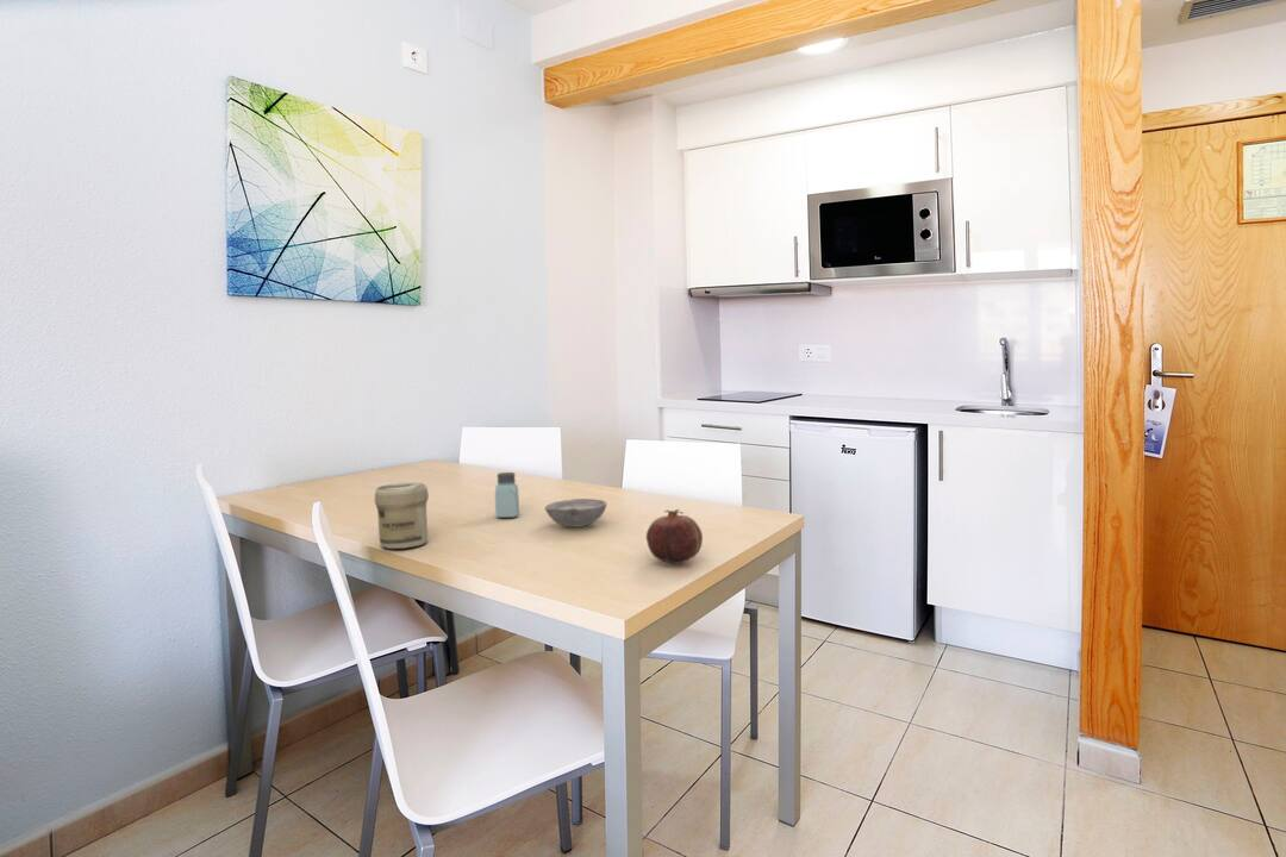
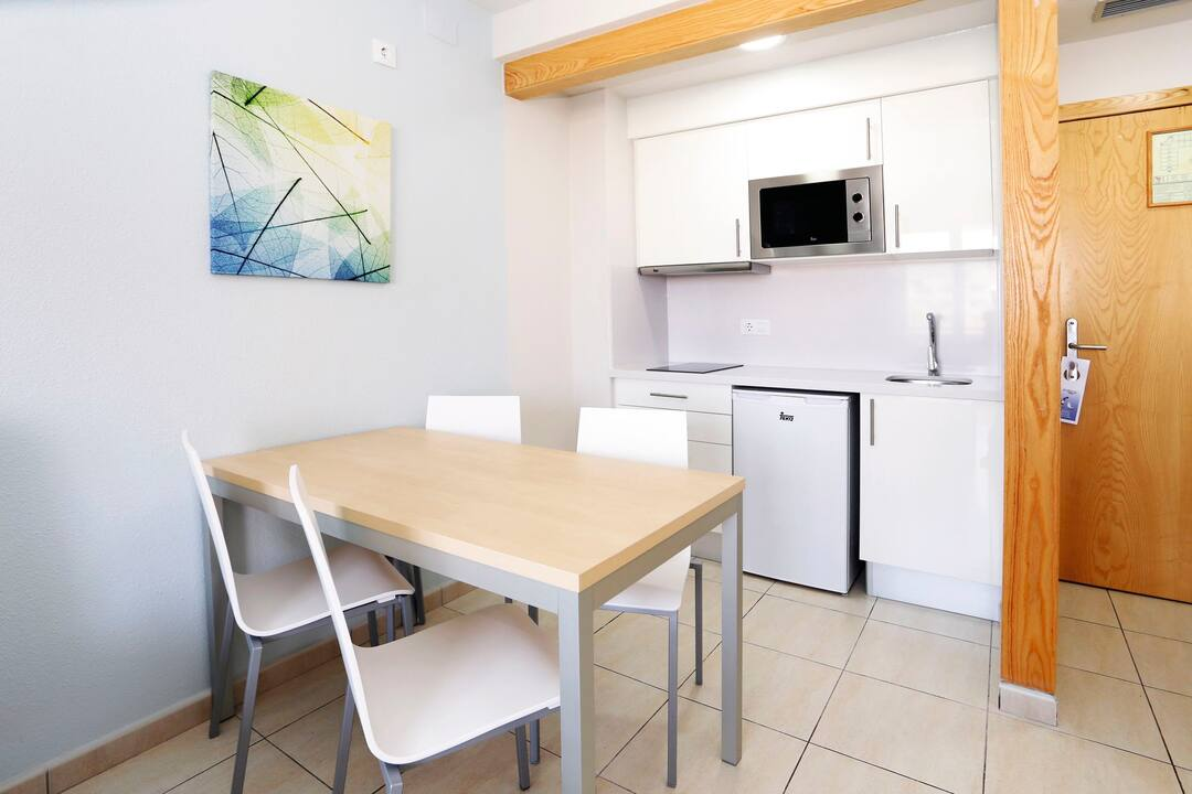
- jar [374,482,430,550]
- bowl [544,498,608,528]
- saltshaker [494,471,520,519]
- fruit [645,508,704,564]
